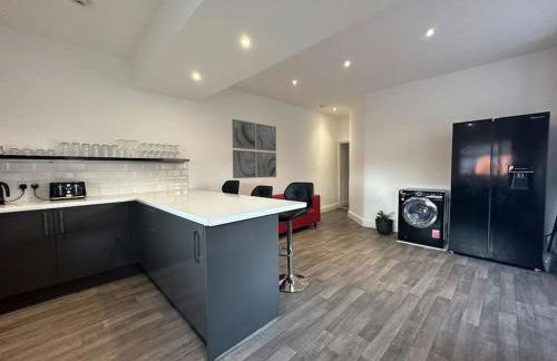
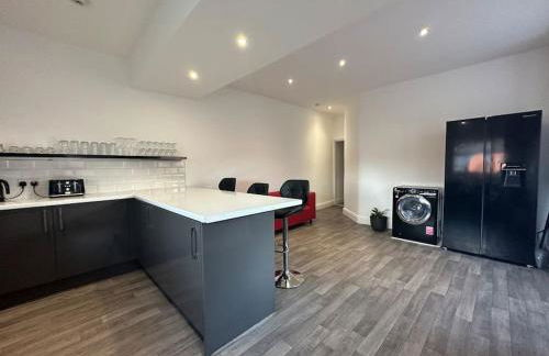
- wall art [231,118,277,179]
